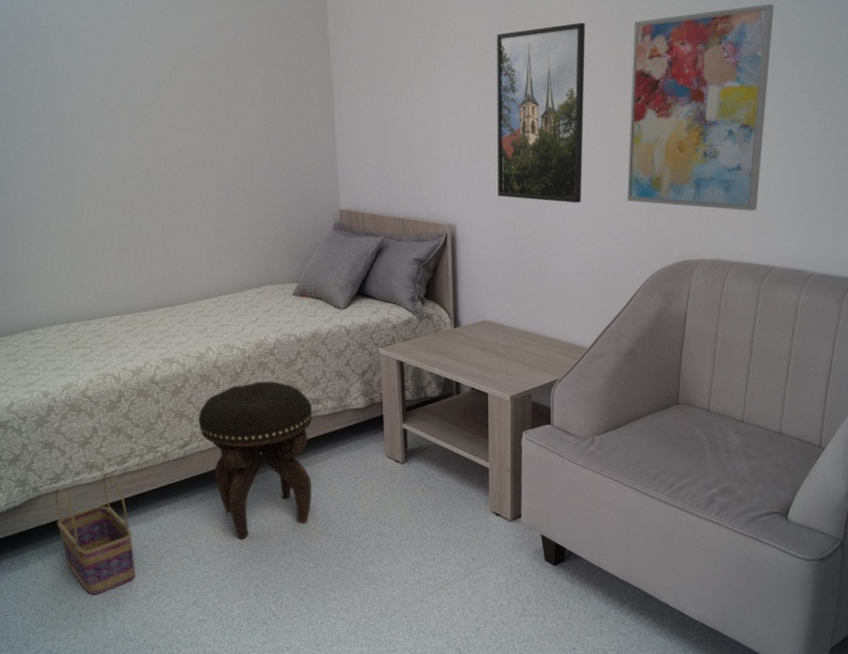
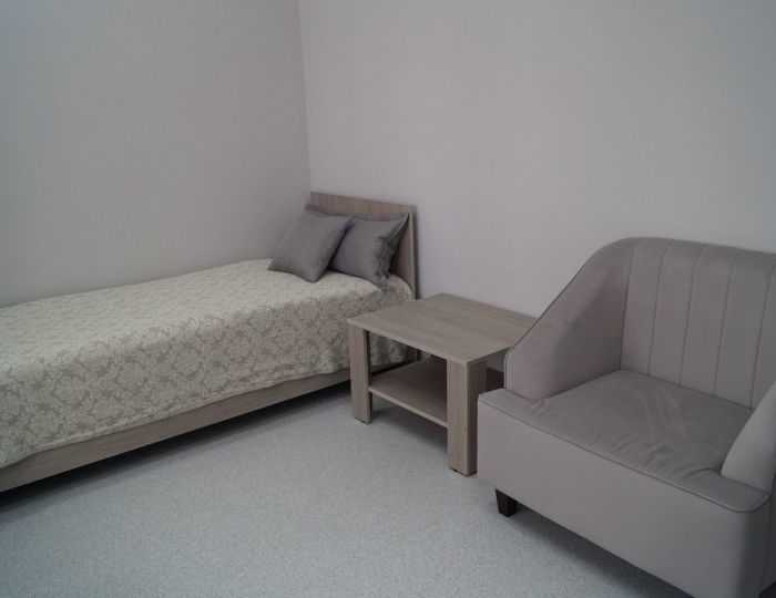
- wall art [626,4,775,212]
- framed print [495,22,586,203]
- footstool [197,380,314,540]
- basket [55,471,136,596]
